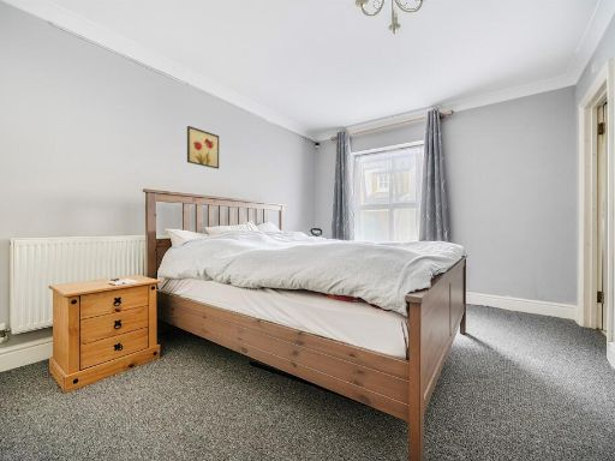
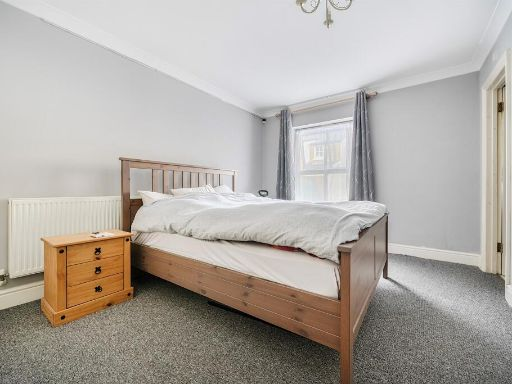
- wall art [186,125,220,170]
